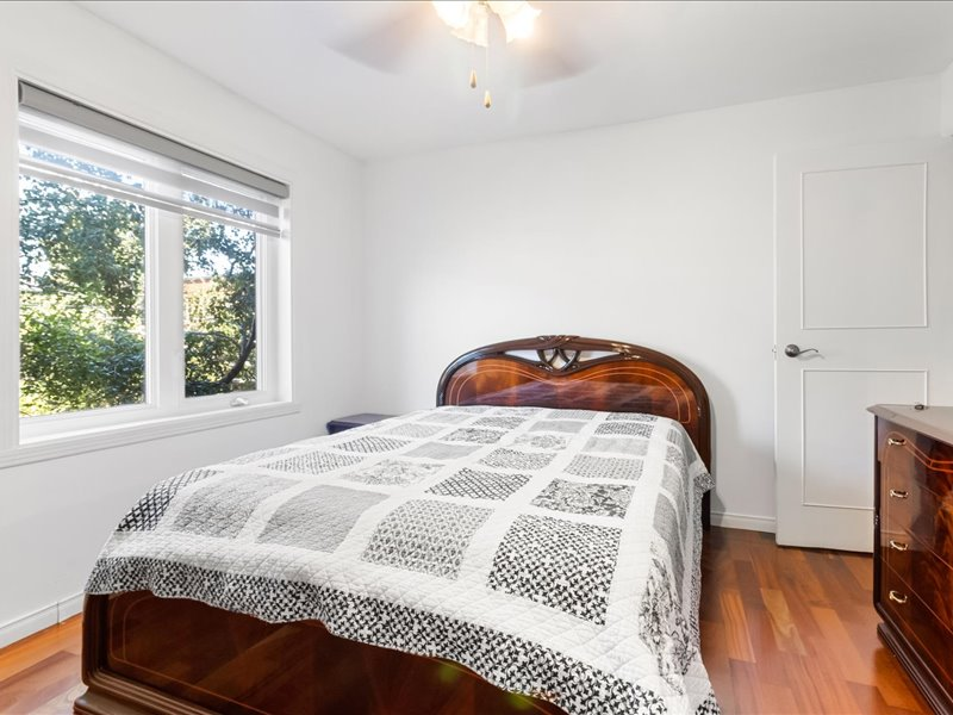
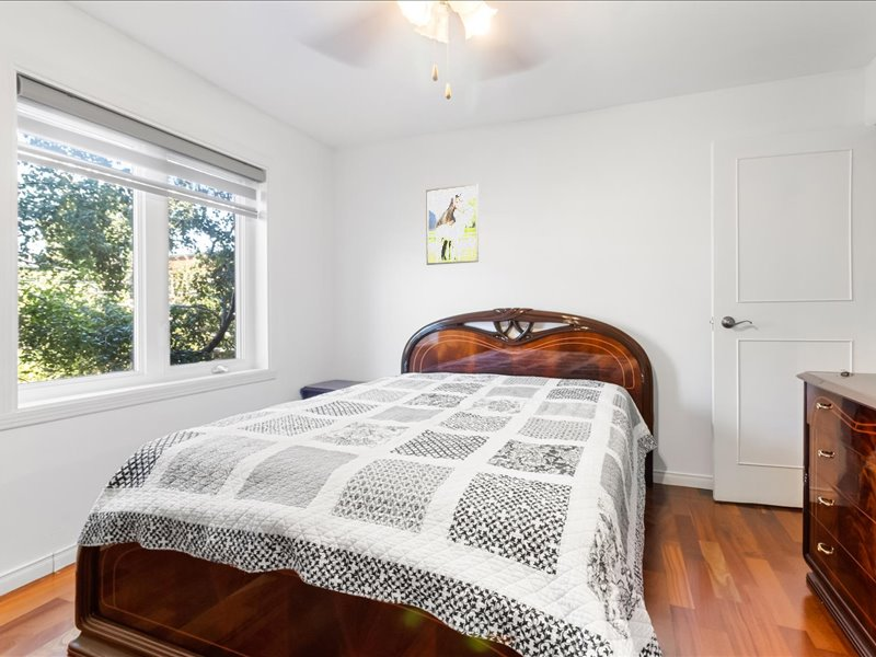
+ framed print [425,183,480,266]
